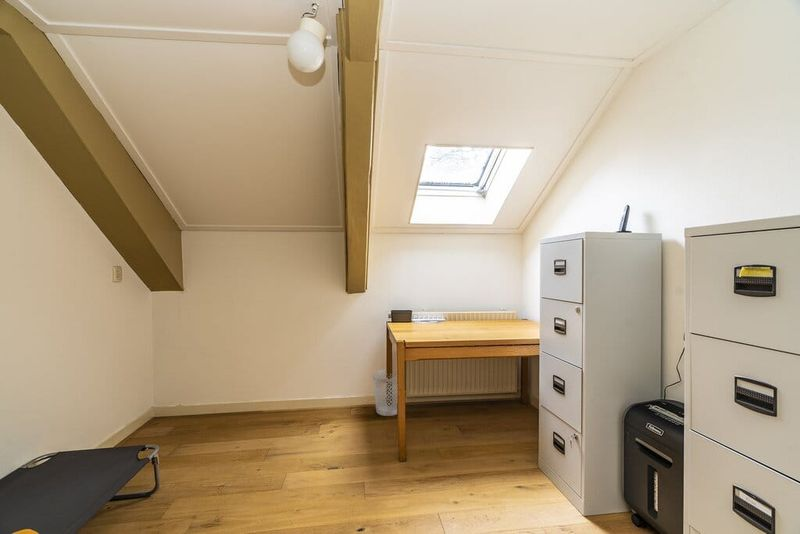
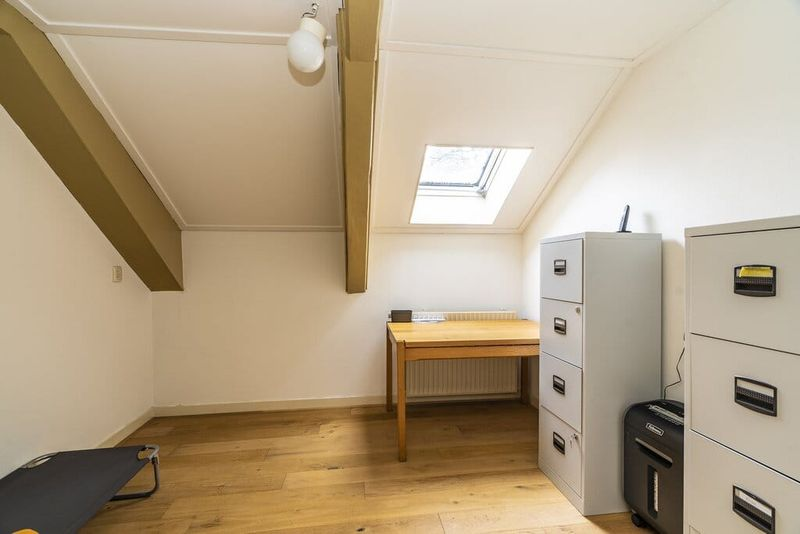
- wastebasket [372,368,398,417]
